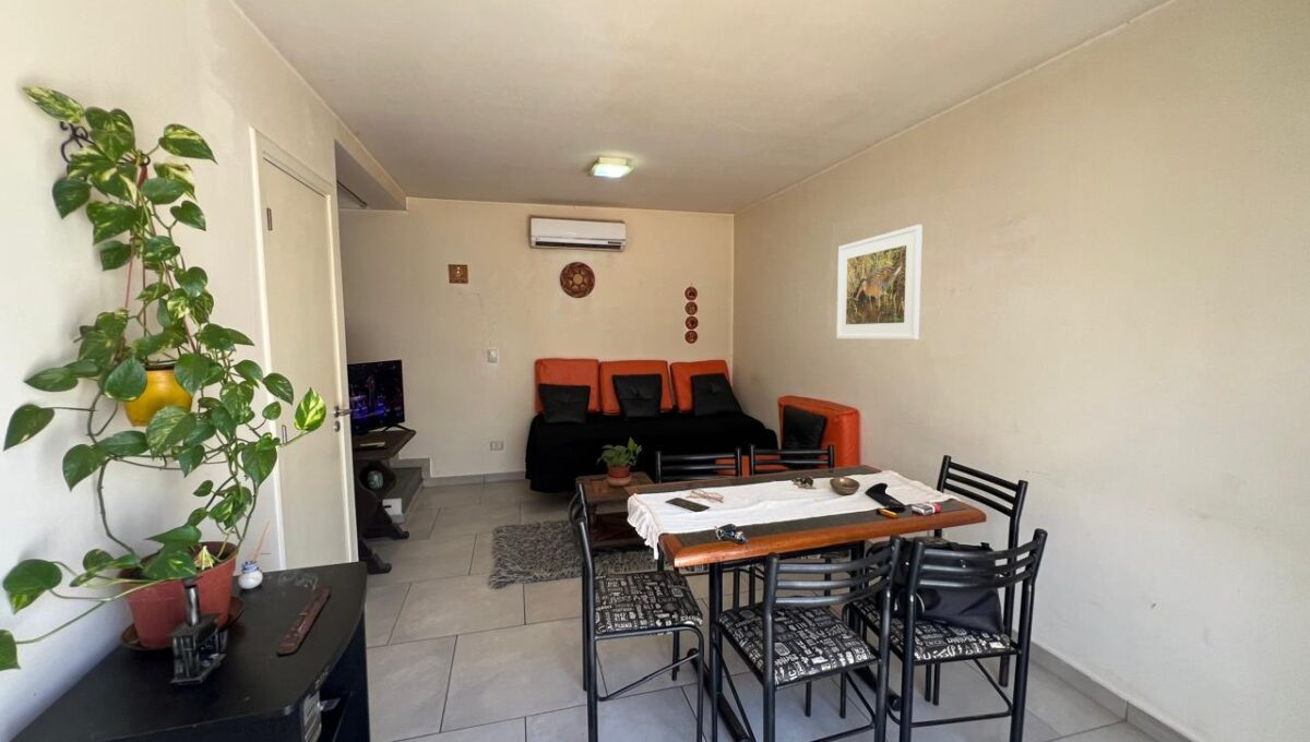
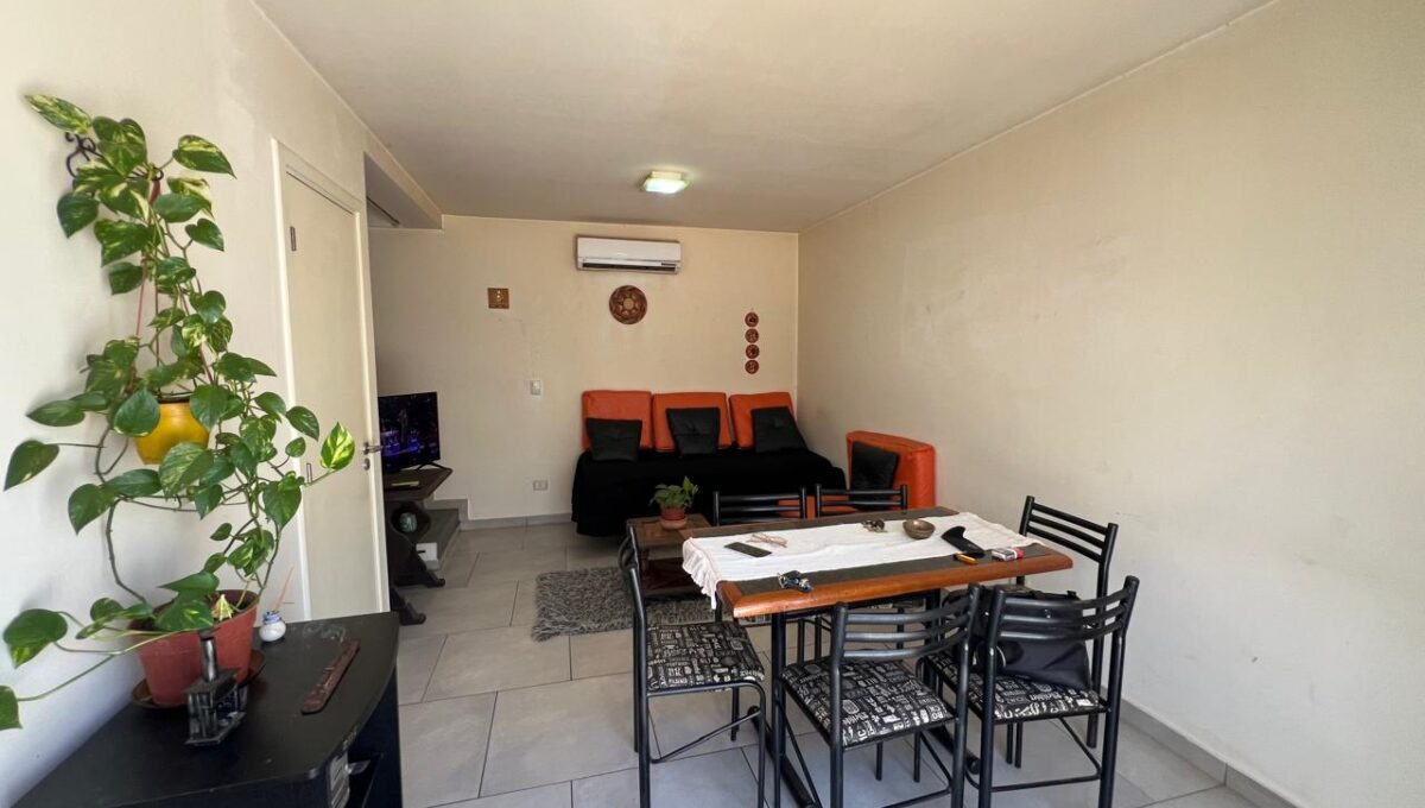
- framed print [835,224,924,340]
